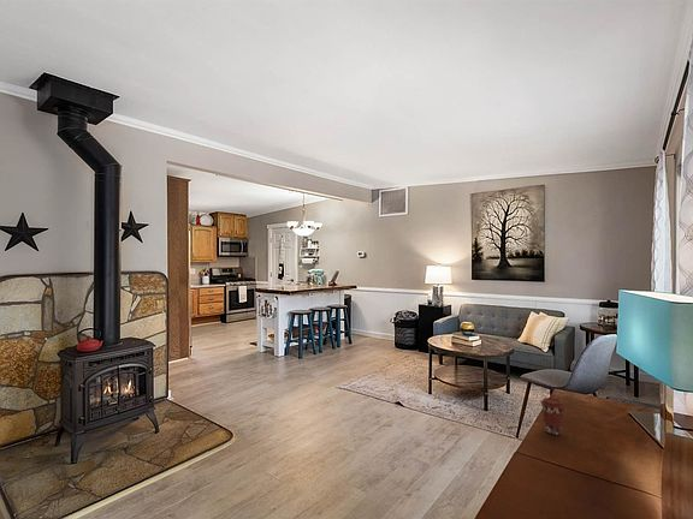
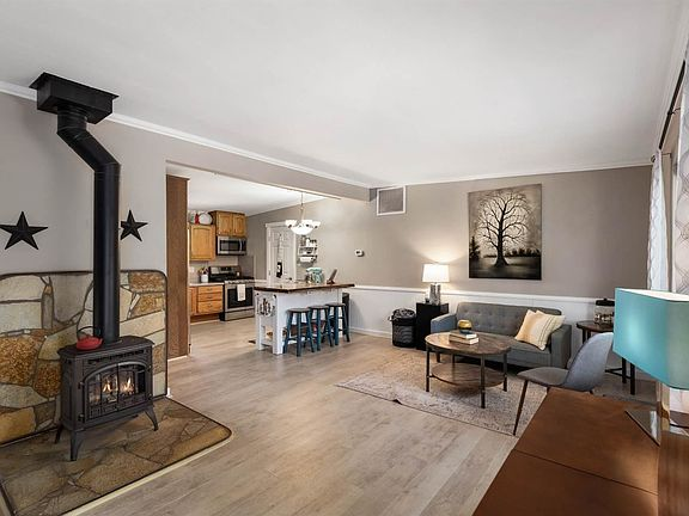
- coffee cup [539,396,567,436]
